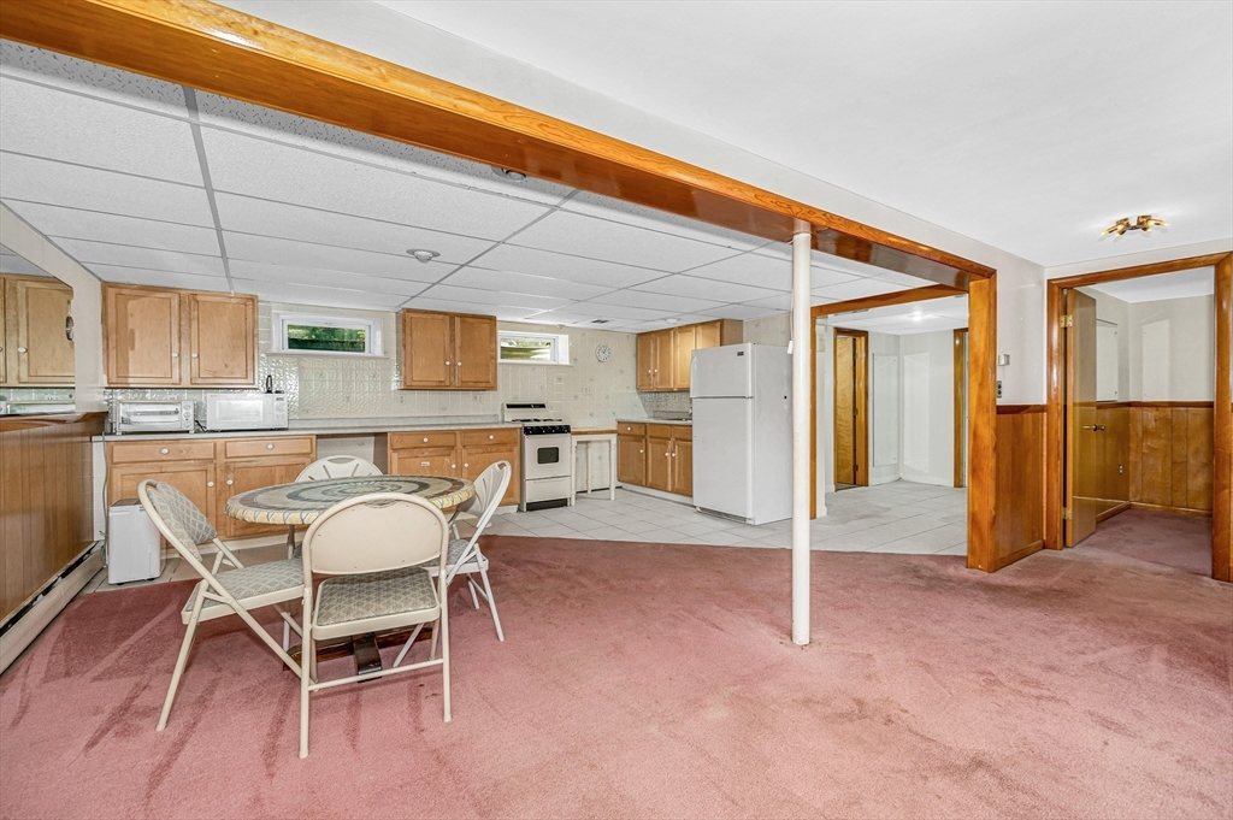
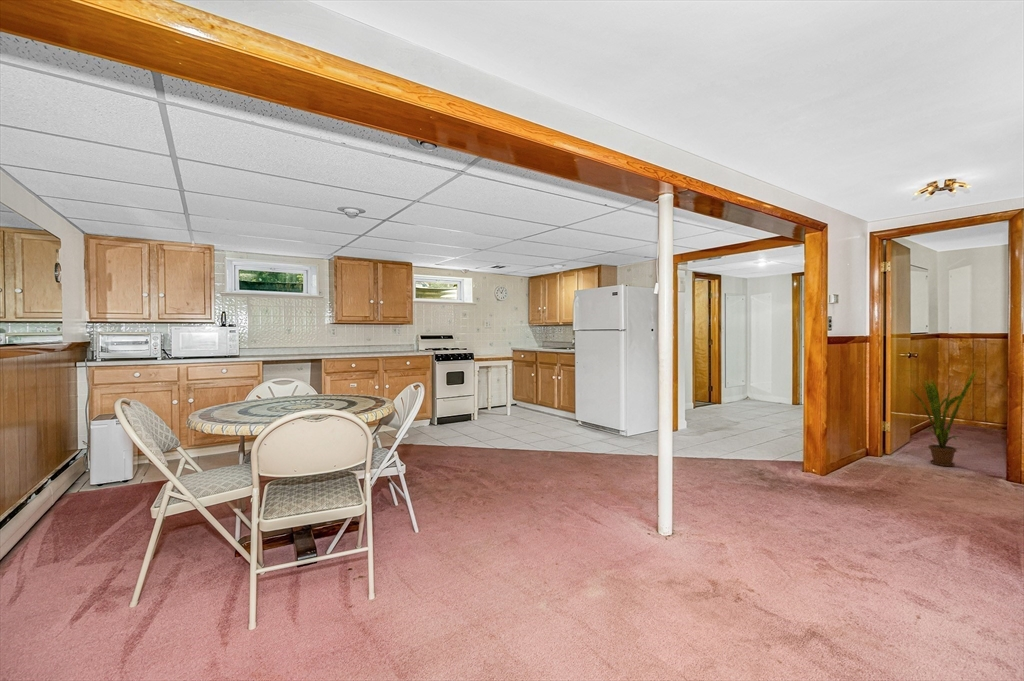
+ house plant [901,367,978,467]
